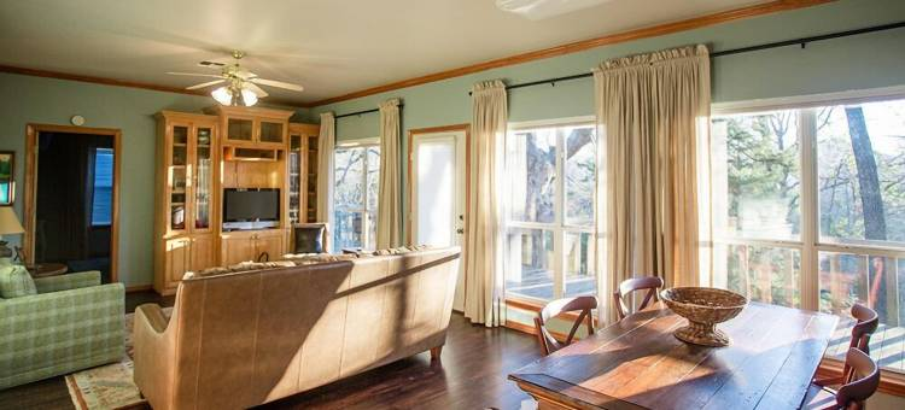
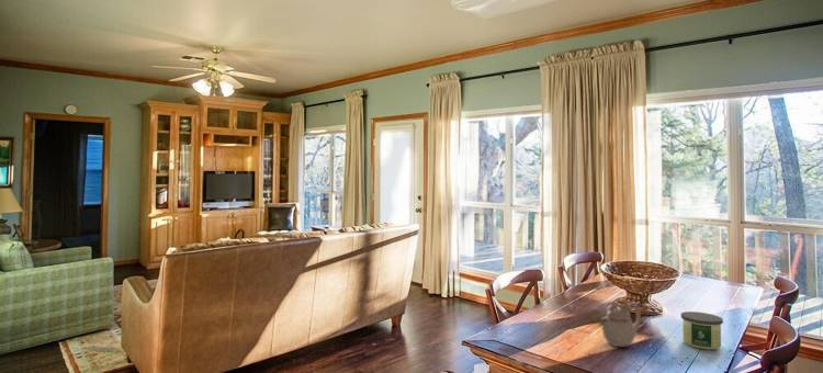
+ teapot [598,299,642,348]
+ candle [680,310,724,351]
